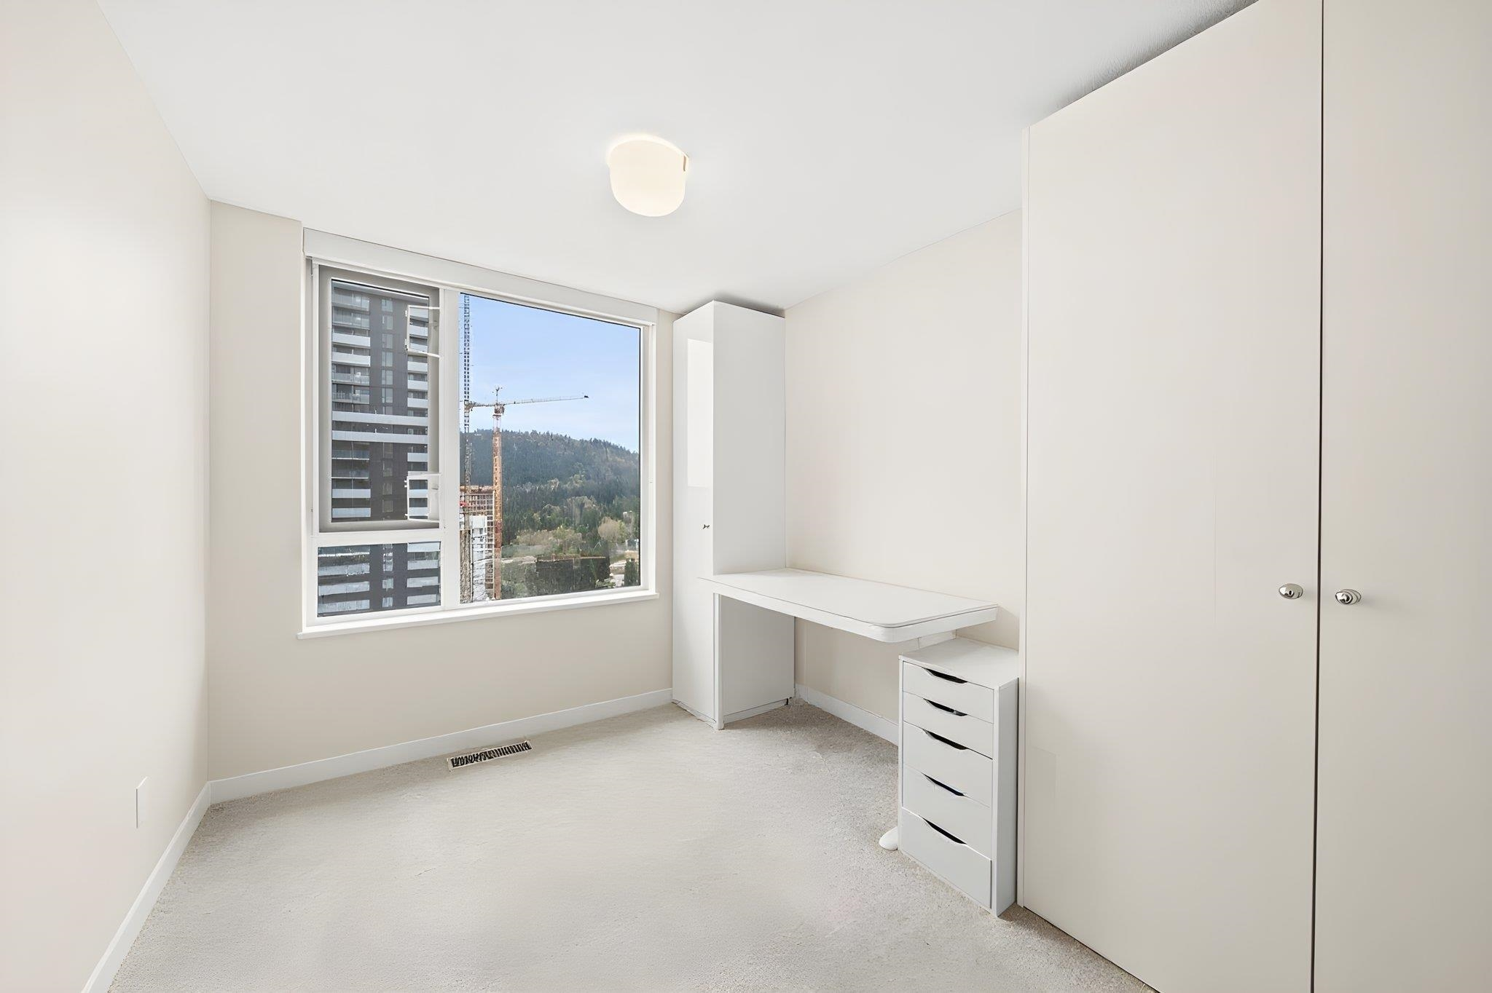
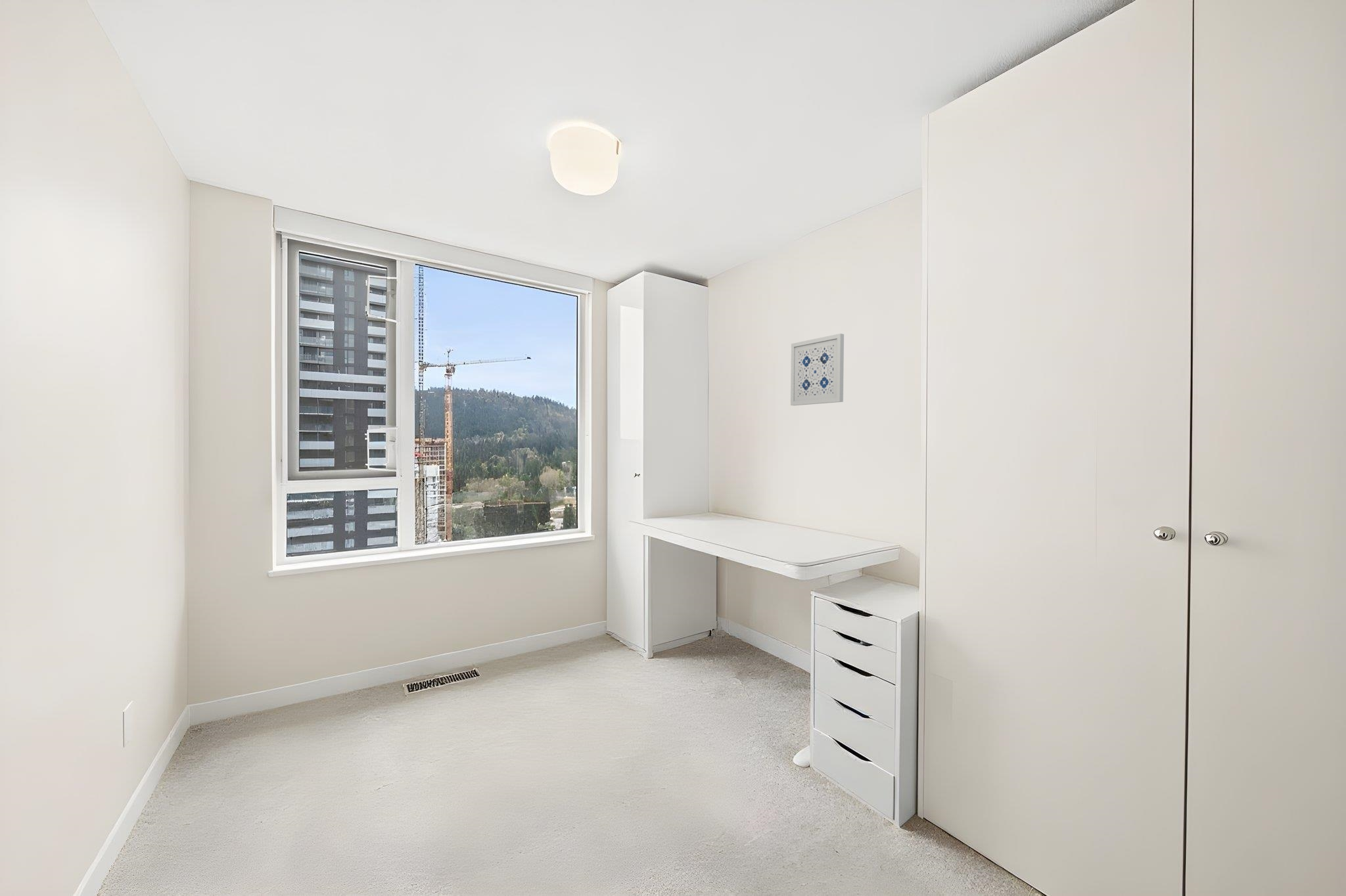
+ wall art [790,333,845,406]
